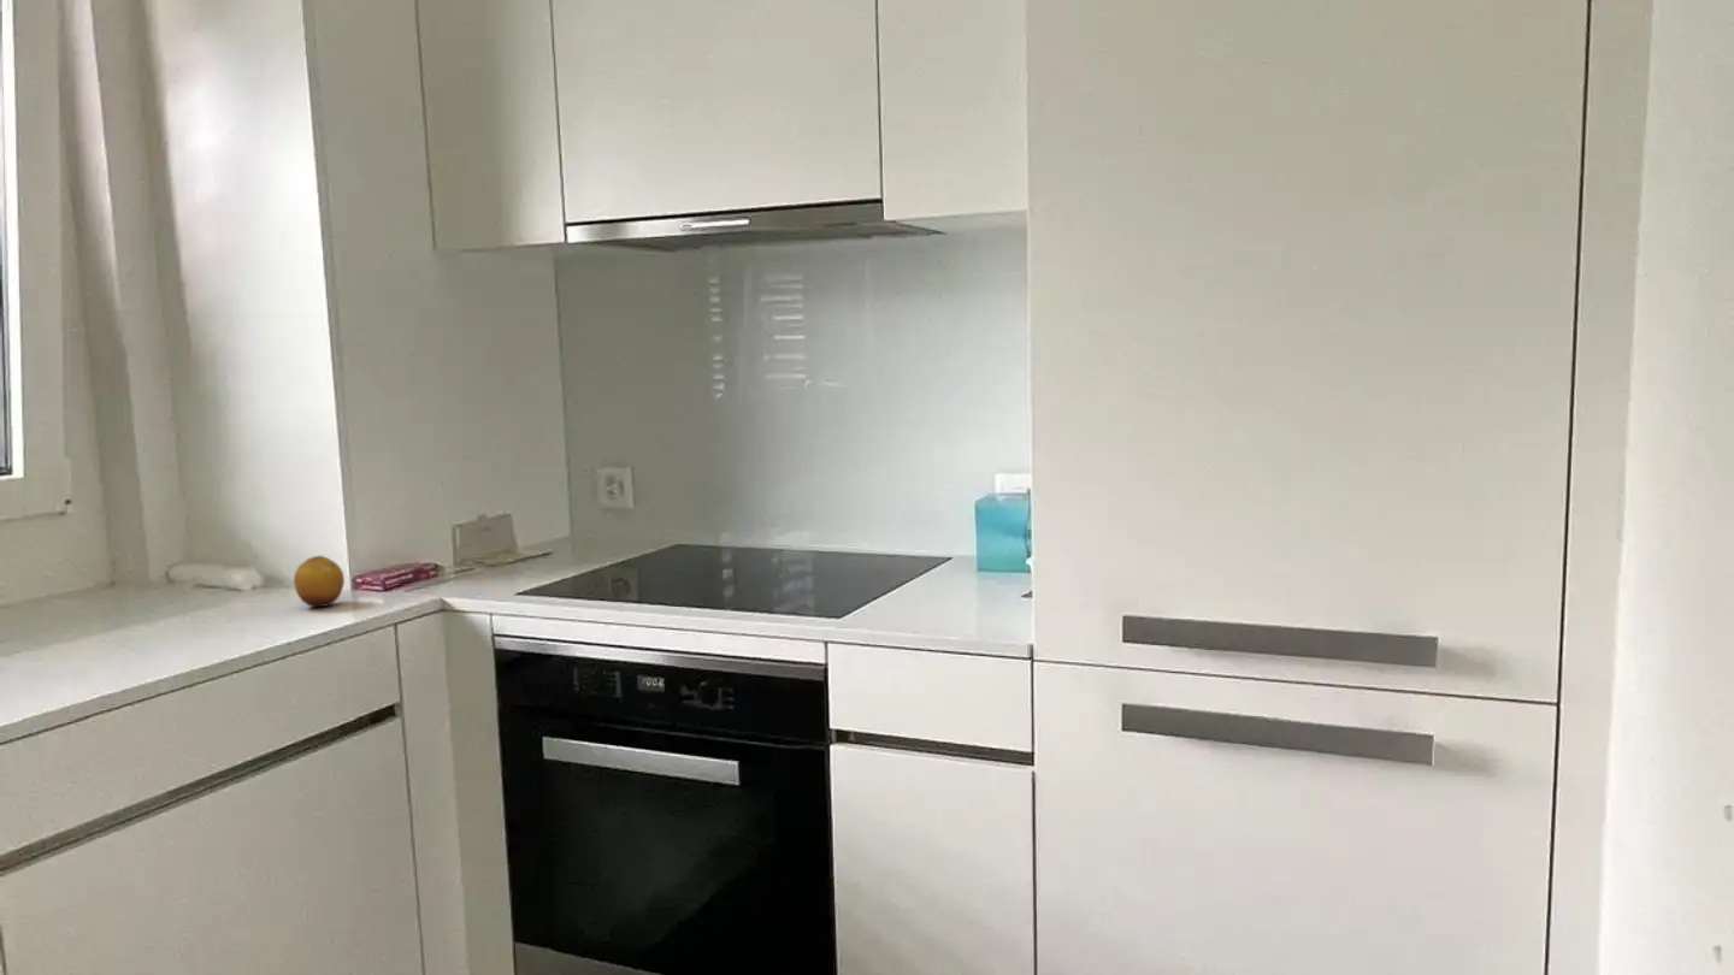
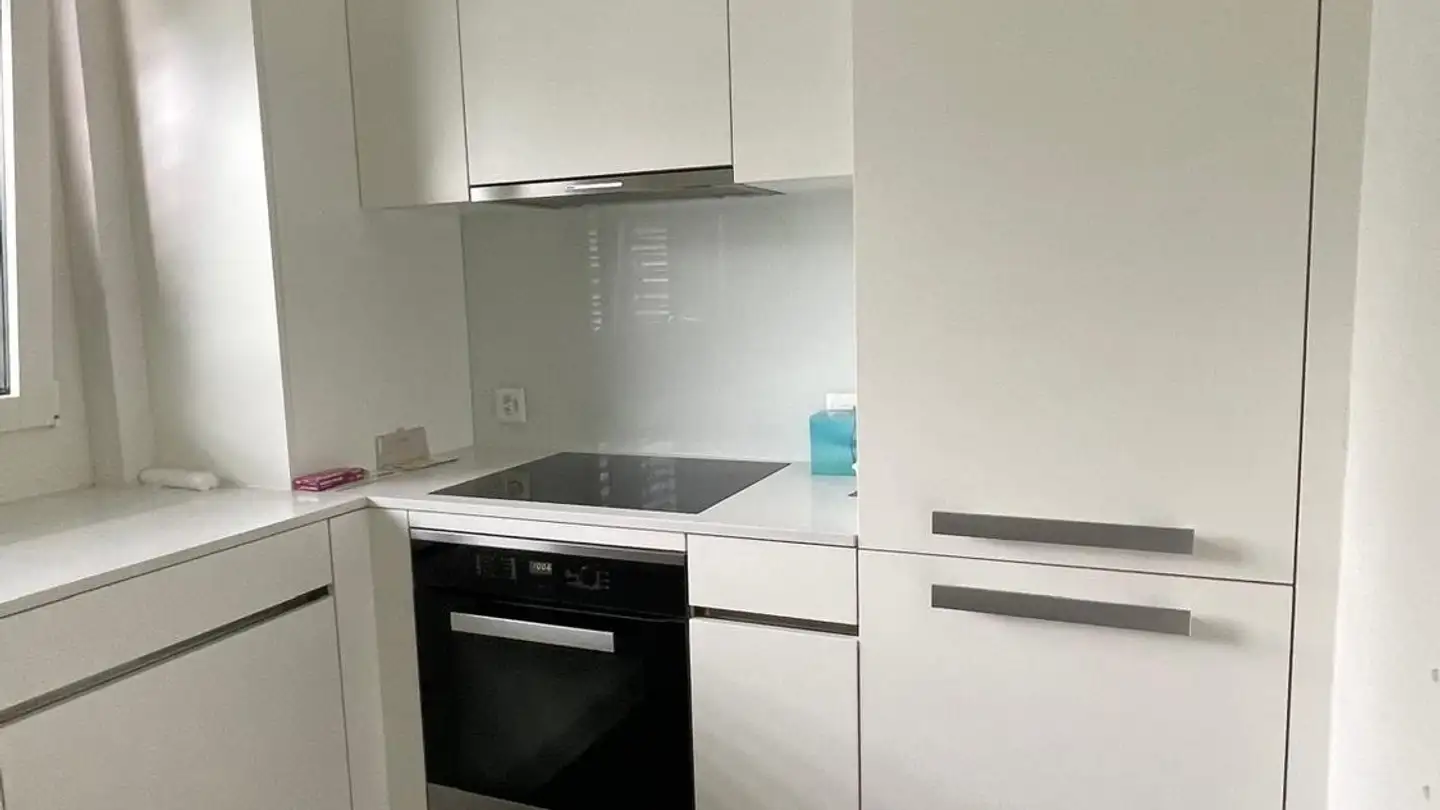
- fruit [293,555,346,609]
